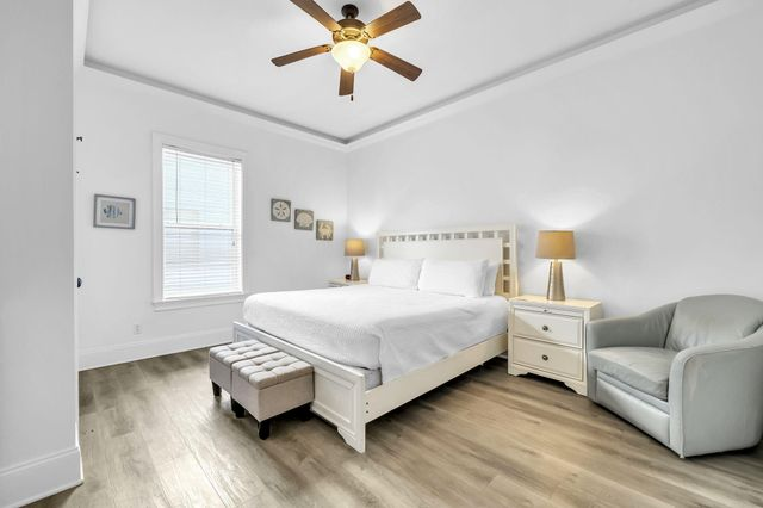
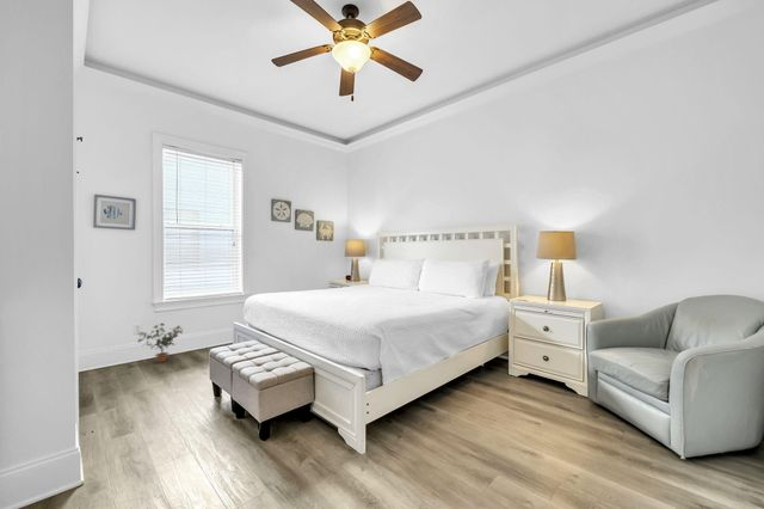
+ potted plant [136,321,184,363]
